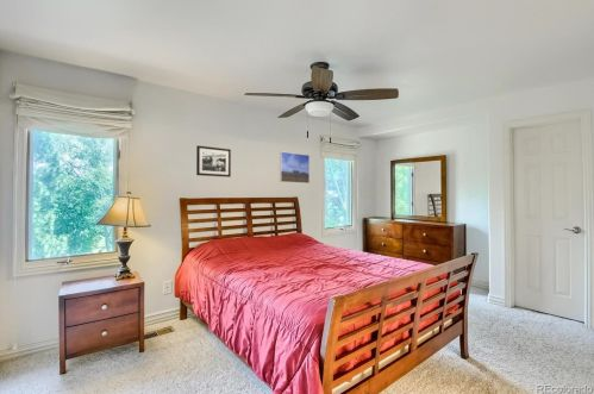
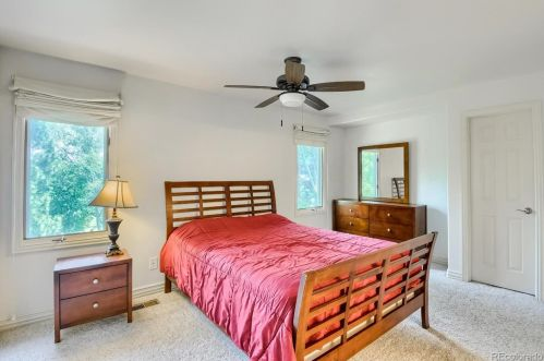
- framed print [279,150,311,185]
- picture frame [195,144,232,179]
